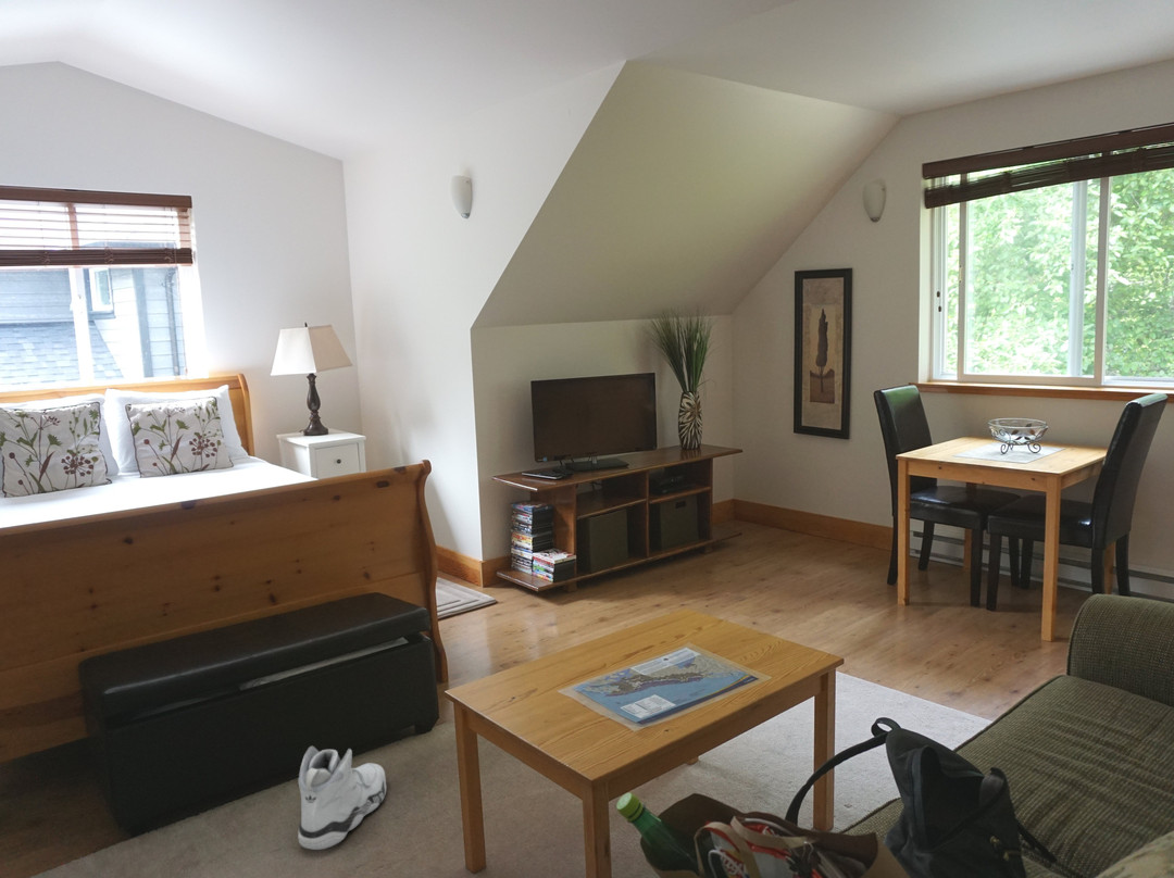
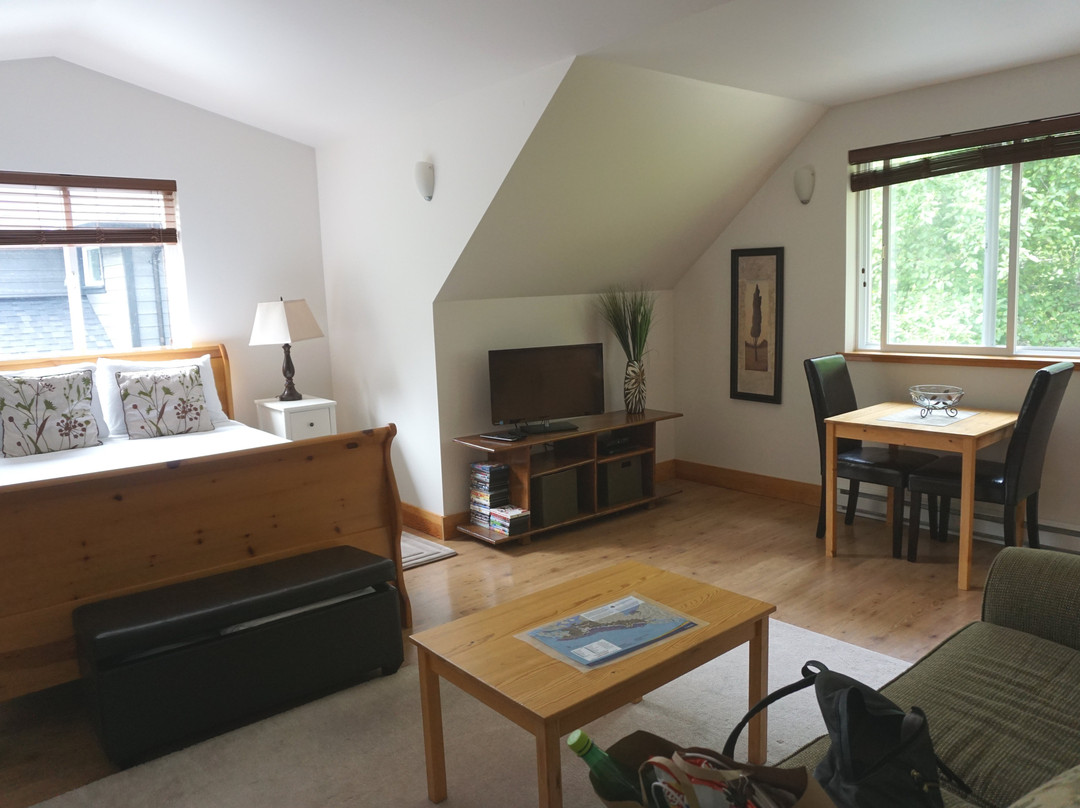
- sneaker [297,745,387,851]
